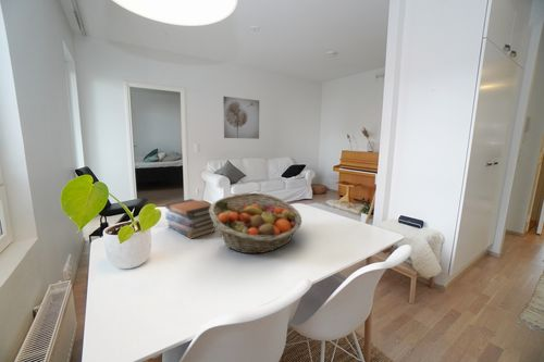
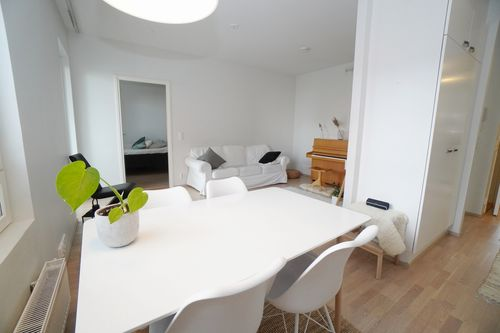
- fruit basket [209,191,302,254]
- book stack [164,198,218,240]
- wall art [222,96,260,140]
